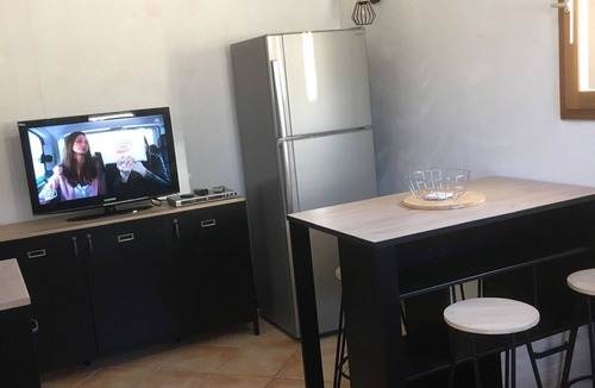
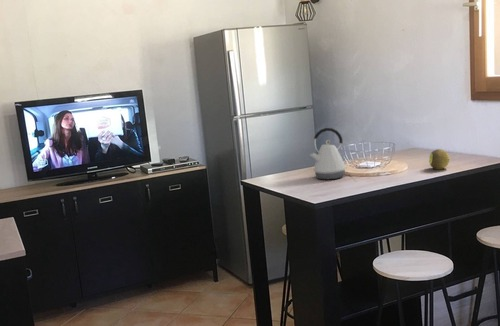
+ kettle [309,127,348,180]
+ fruit [428,148,450,170]
